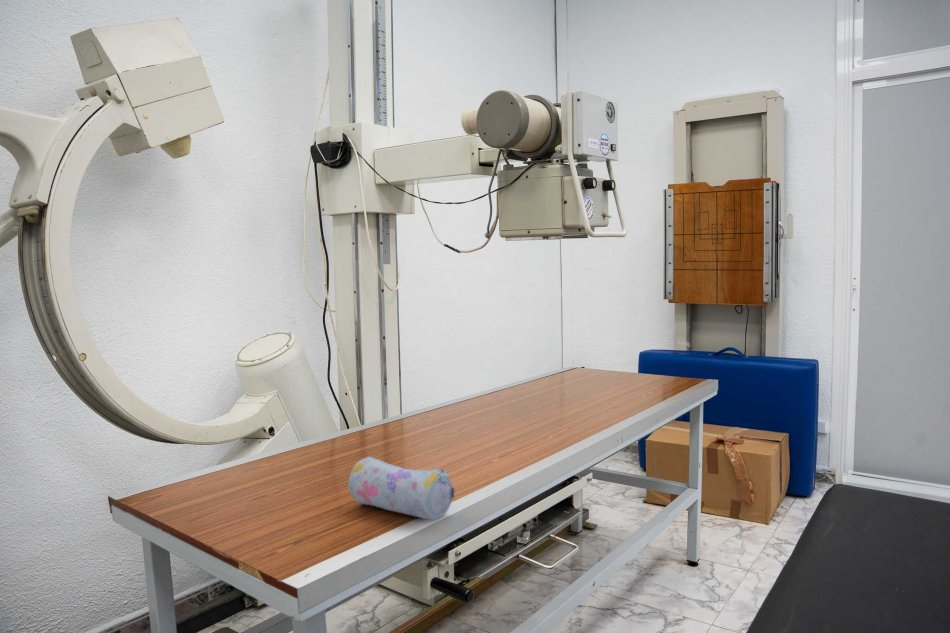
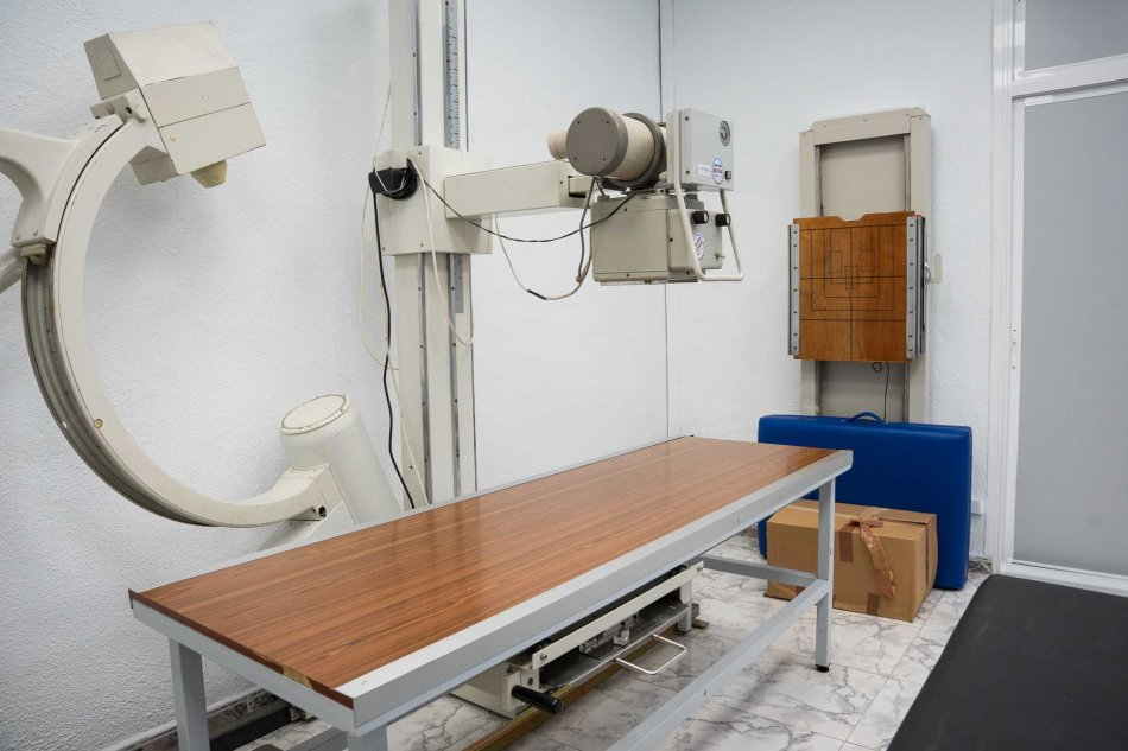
- pencil case [347,456,455,521]
